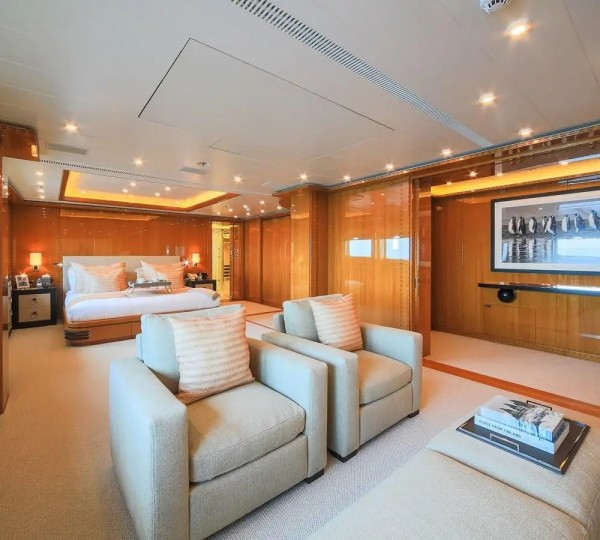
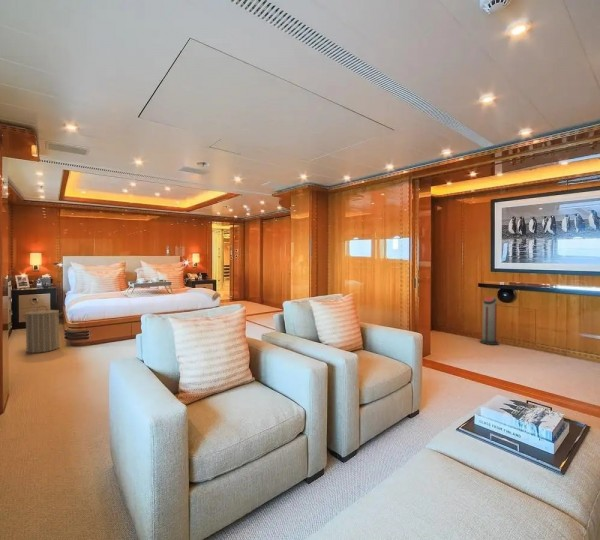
+ laundry hamper [21,305,64,354]
+ air purifier [479,295,500,346]
